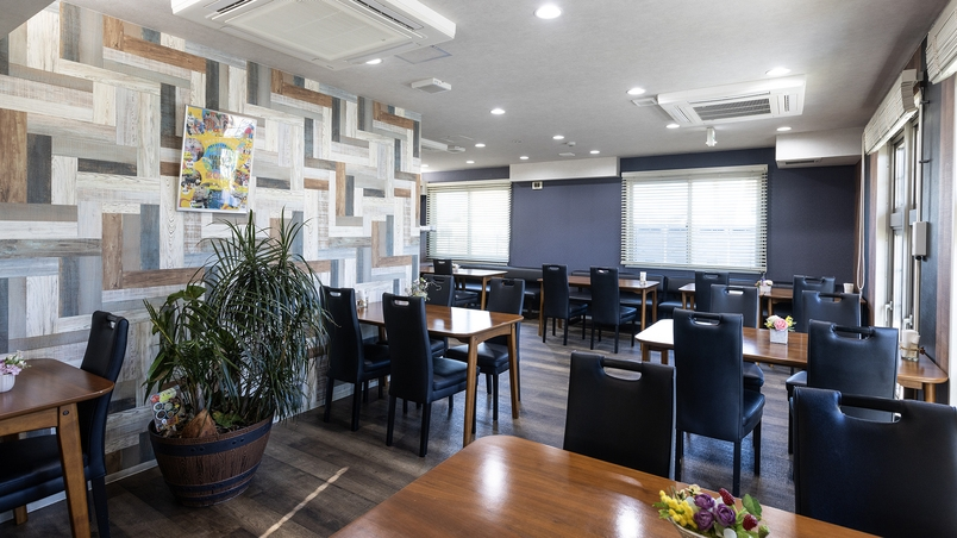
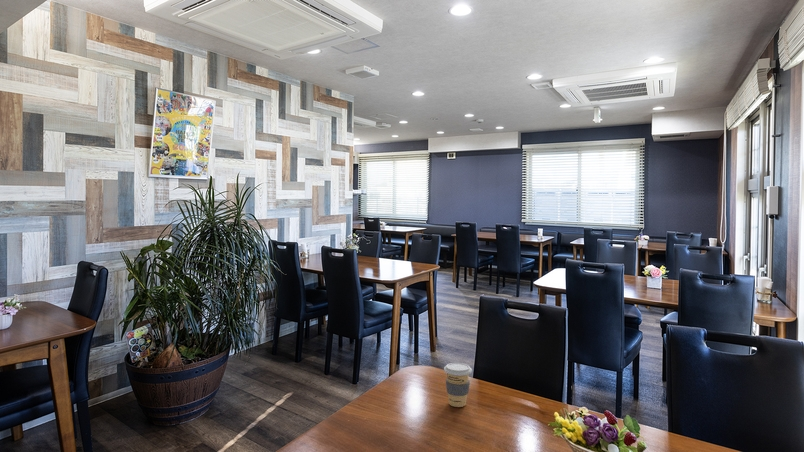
+ coffee cup [443,362,473,408]
